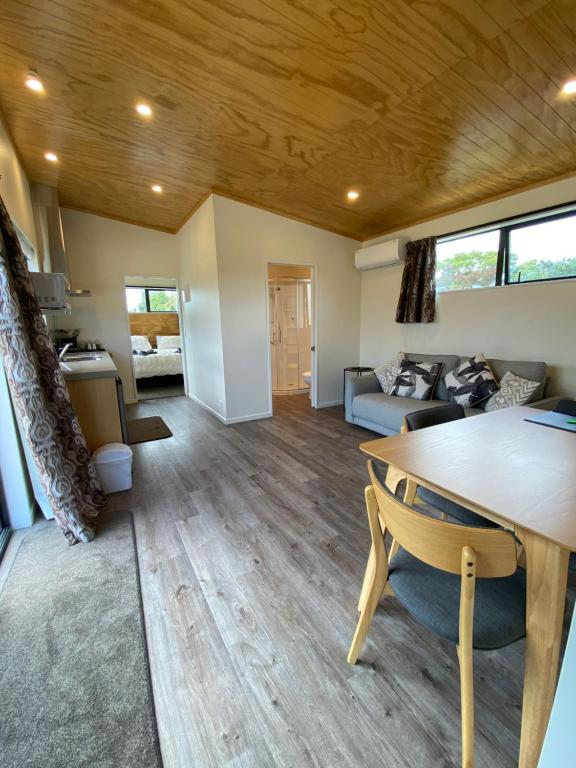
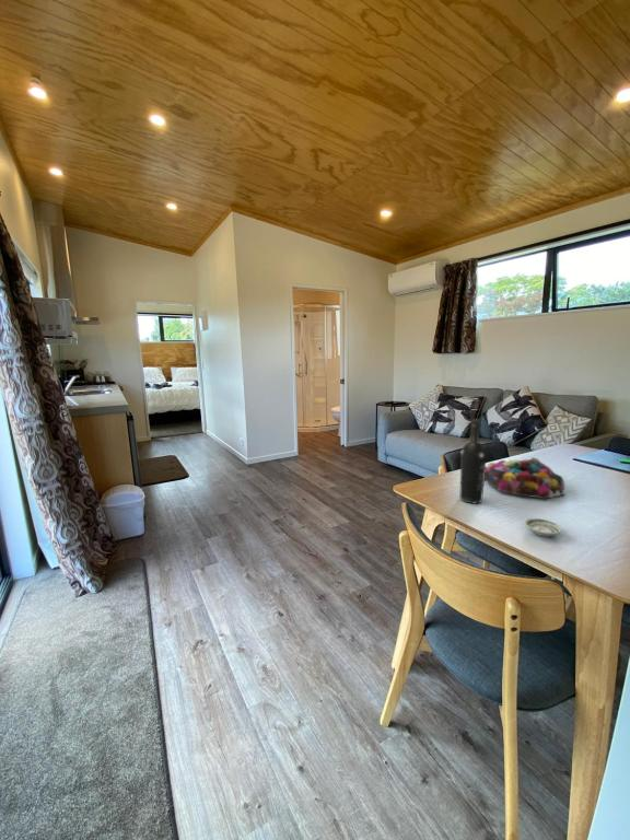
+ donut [485,456,565,500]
+ saucer [523,517,563,538]
+ wine bottle [458,418,488,504]
